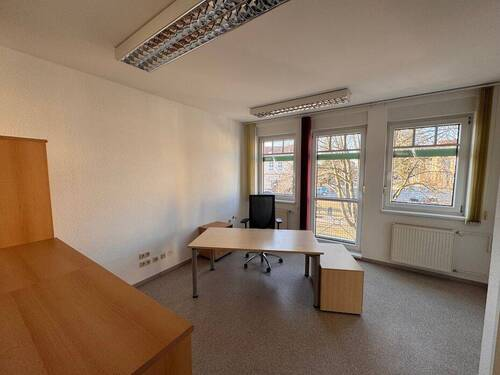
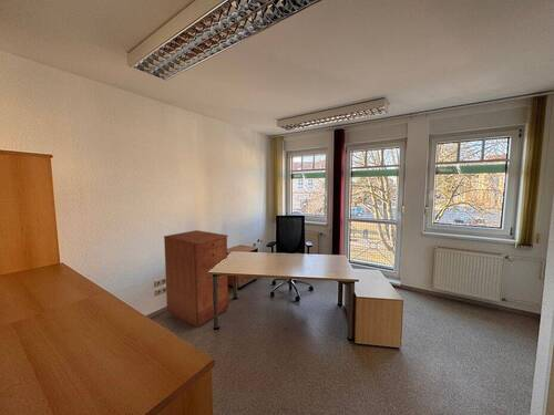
+ filing cabinet [163,229,229,328]
